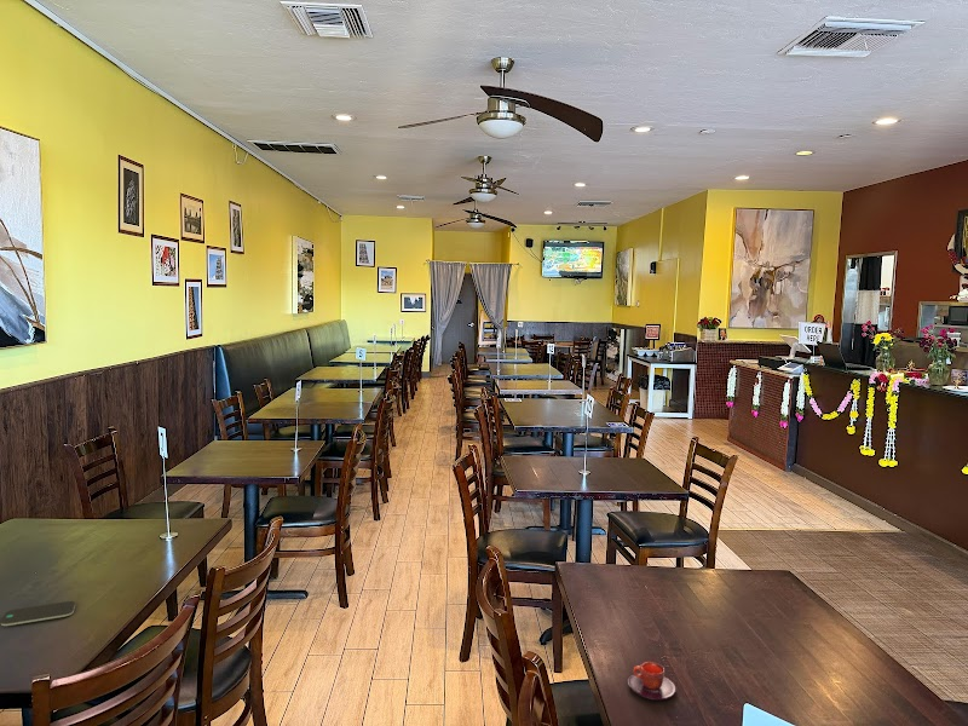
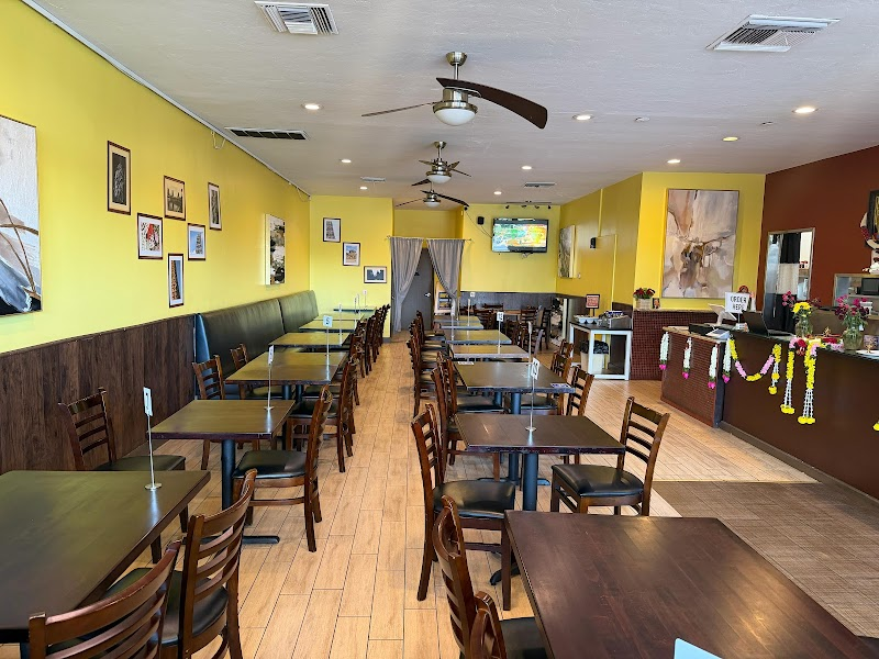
- teacup [627,661,678,701]
- smartphone [0,600,76,628]
